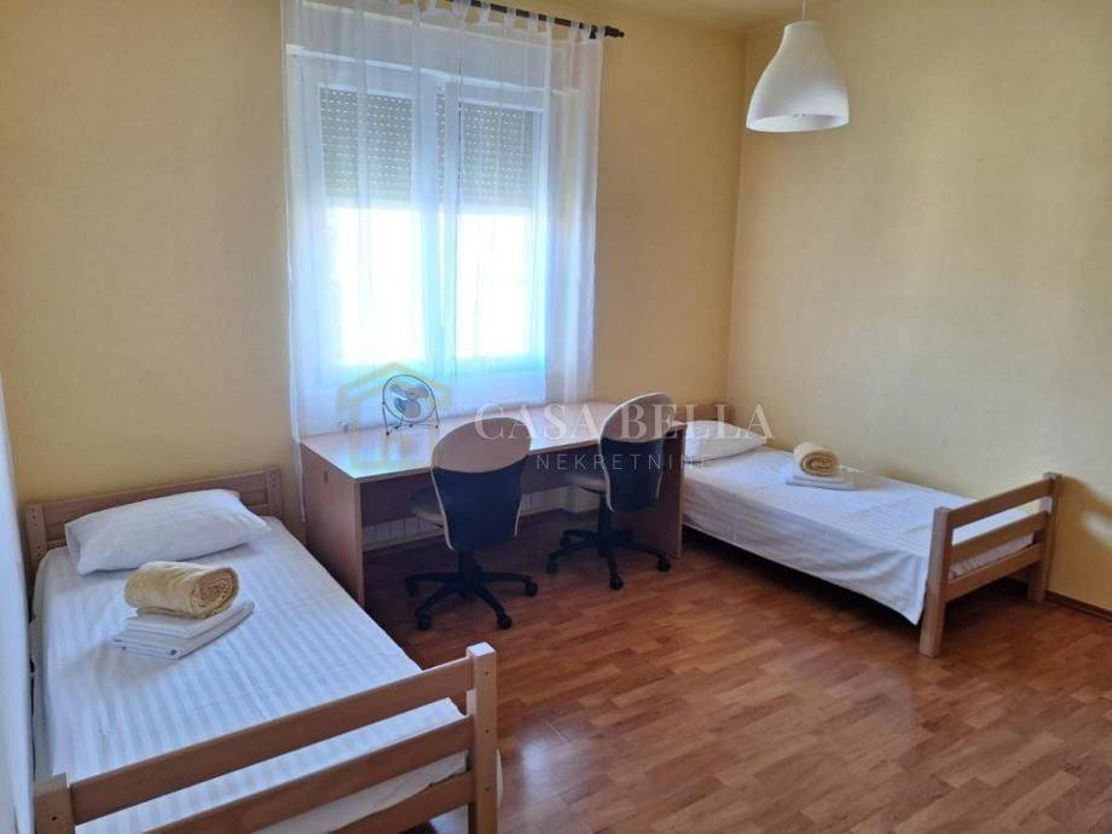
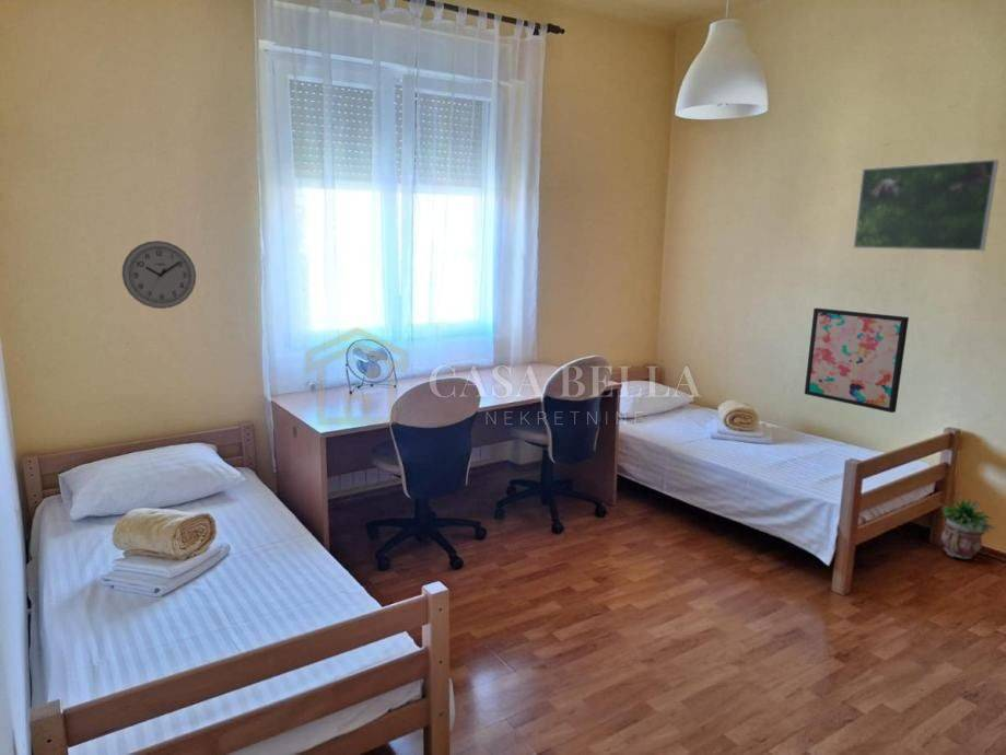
+ wall clock [121,240,197,310]
+ wall art [804,307,910,414]
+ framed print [852,159,999,252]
+ potted plant [938,497,996,560]
